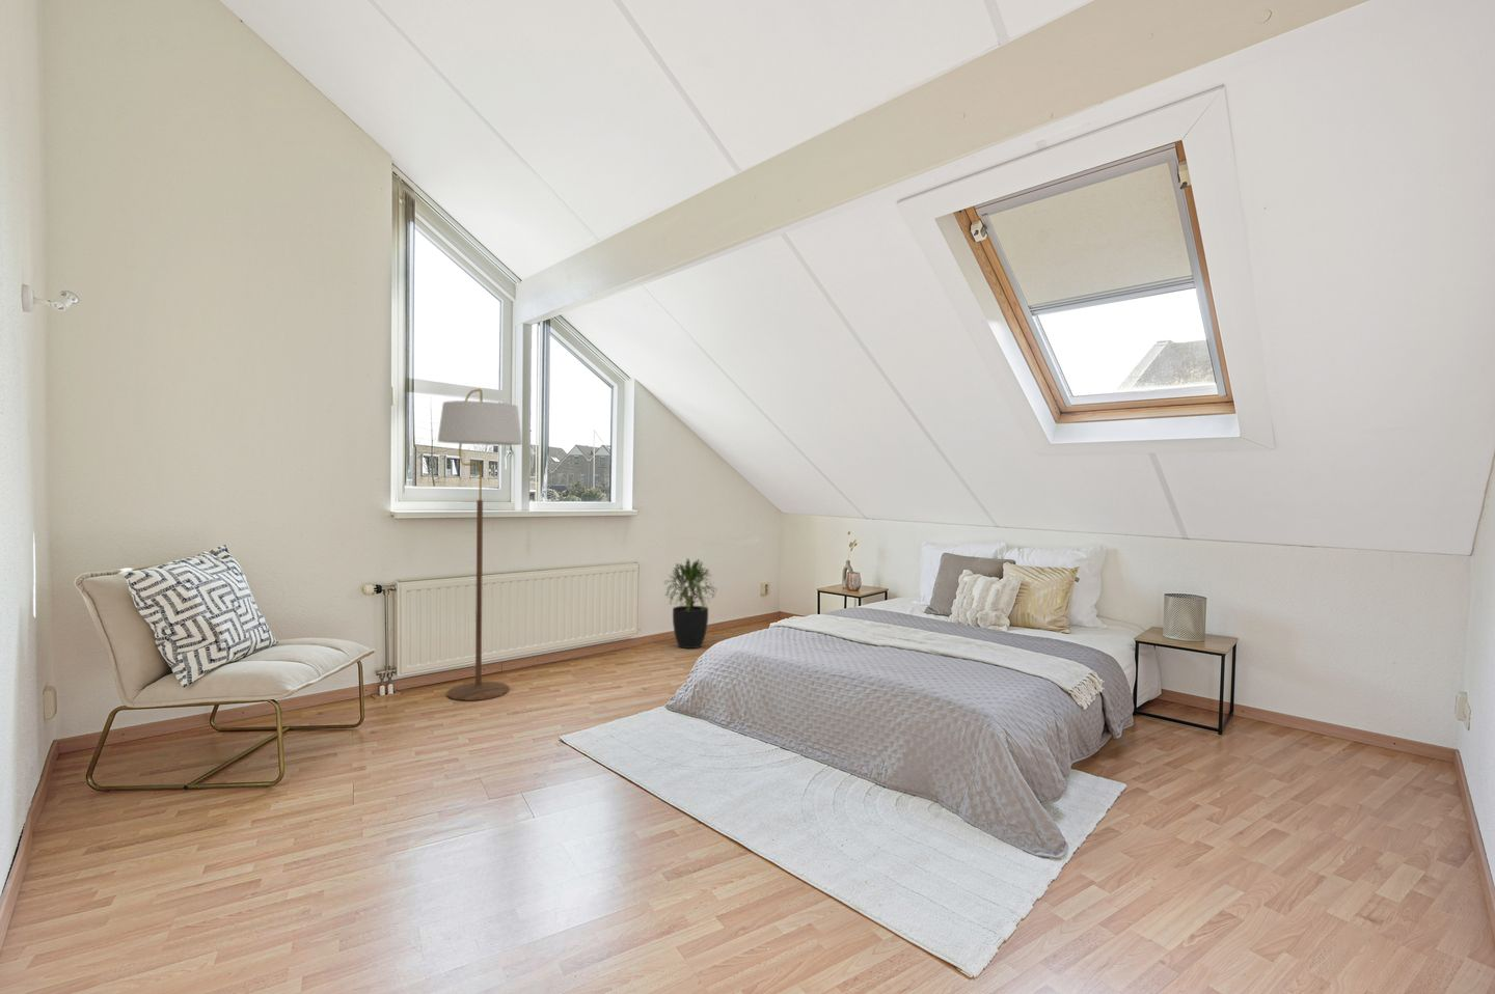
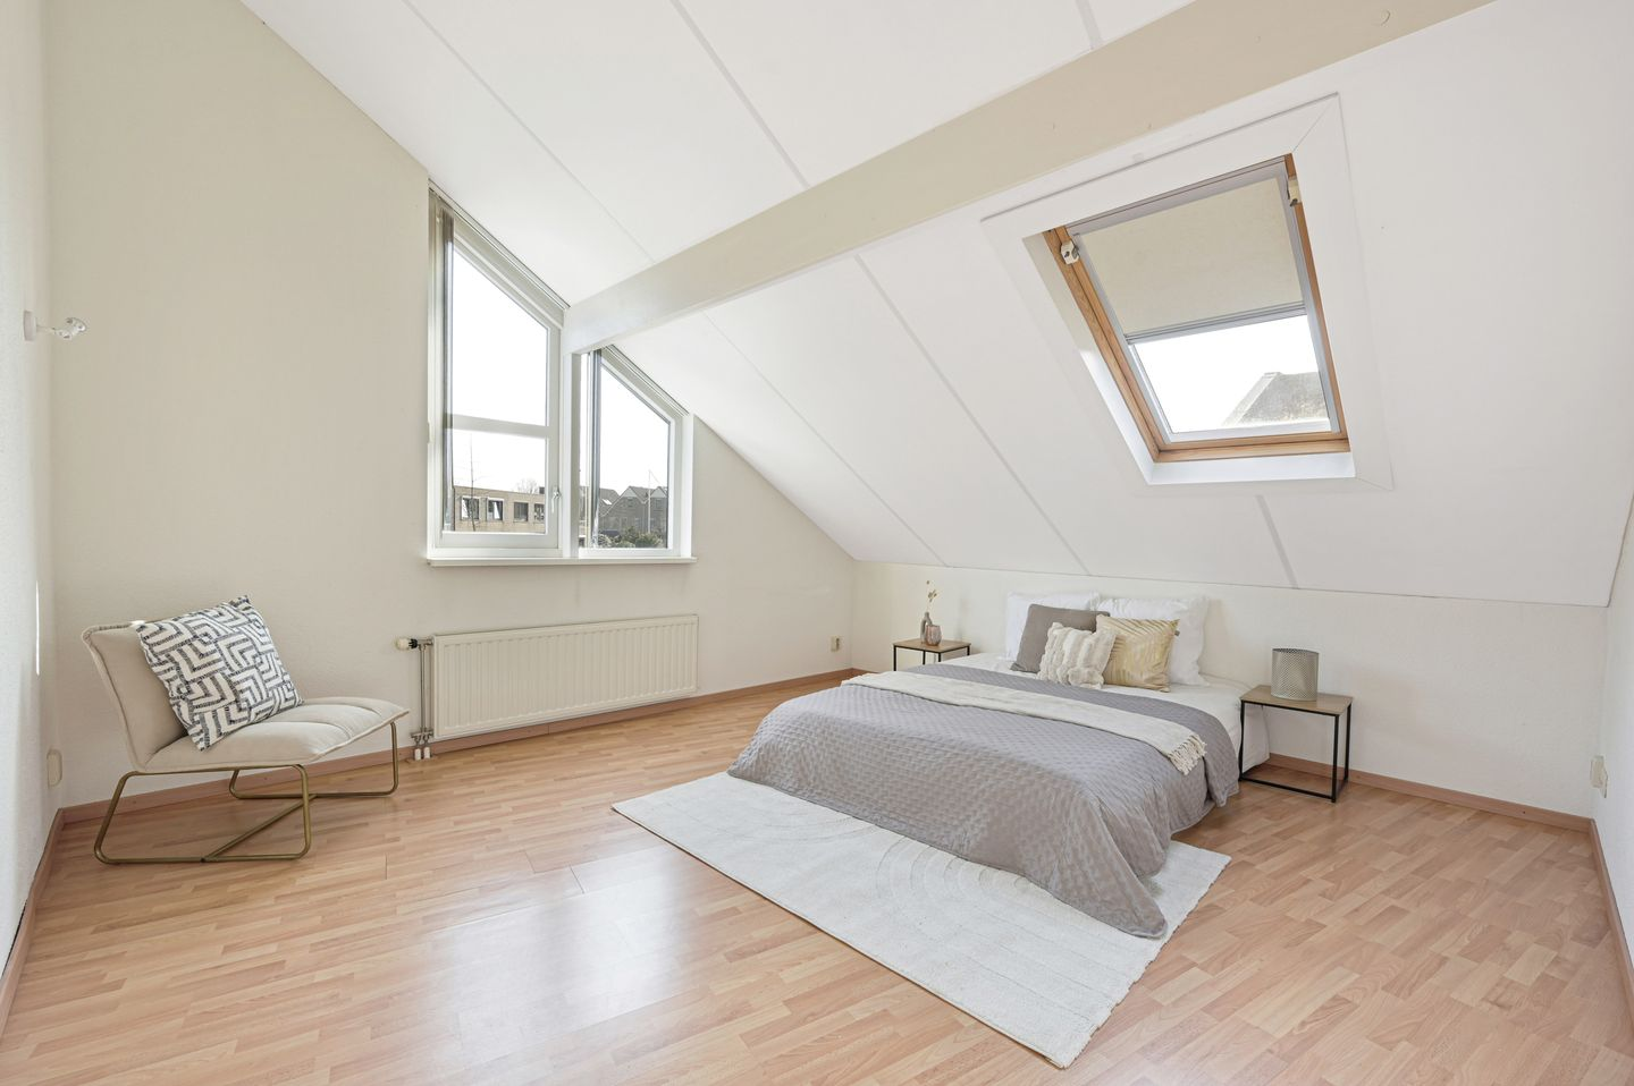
- potted plant [665,557,716,649]
- floor lamp [437,388,523,701]
